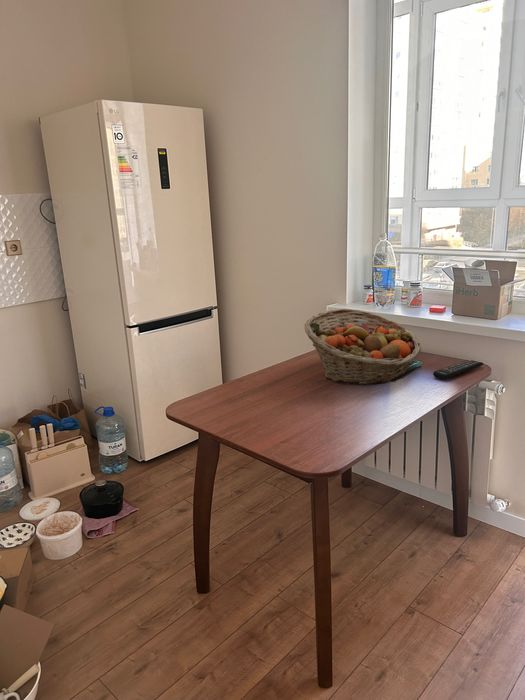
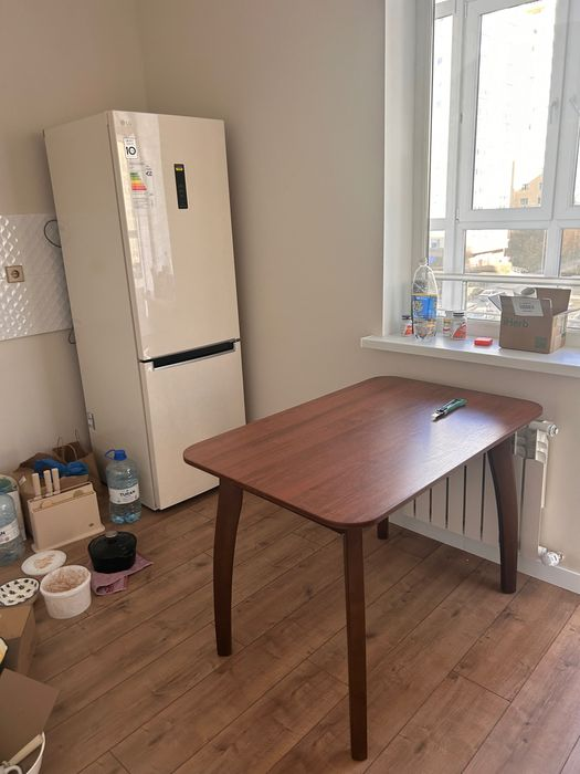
- fruit basket [303,308,422,386]
- remote control [432,359,484,380]
